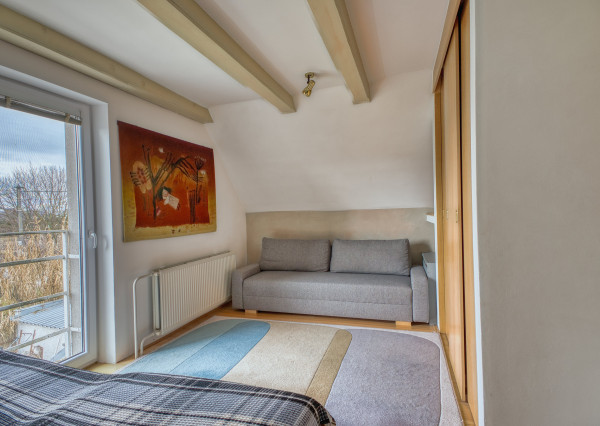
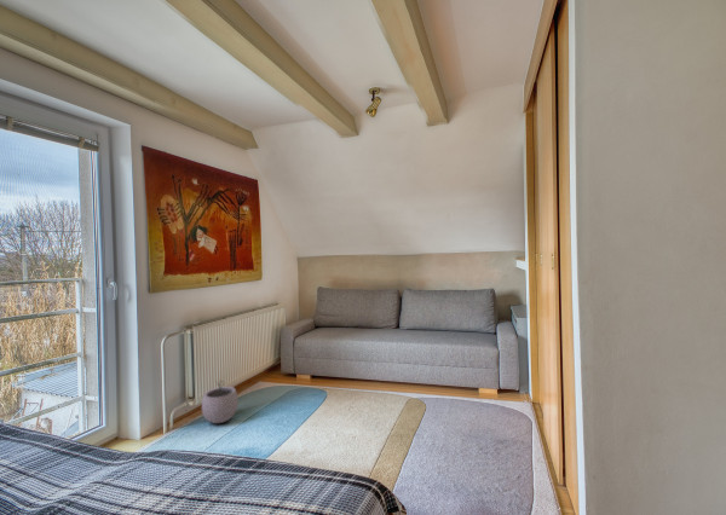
+ plant pot [201,380,240,424]
